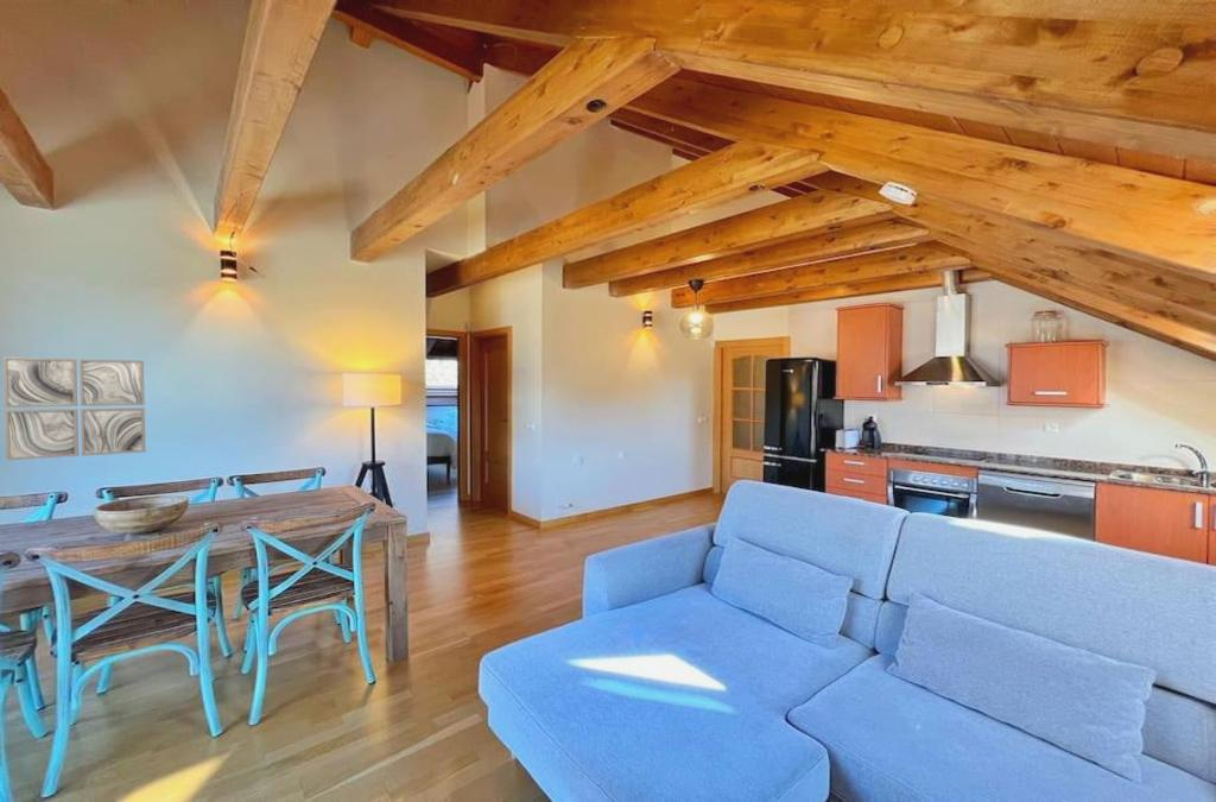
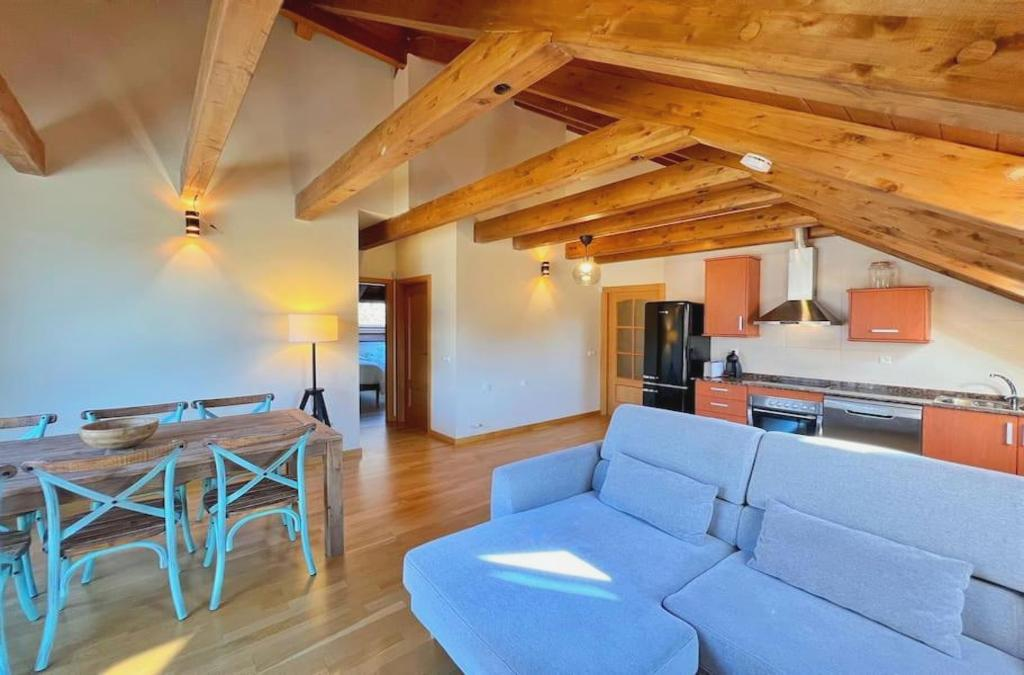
- wall art [2,356,147,461]
